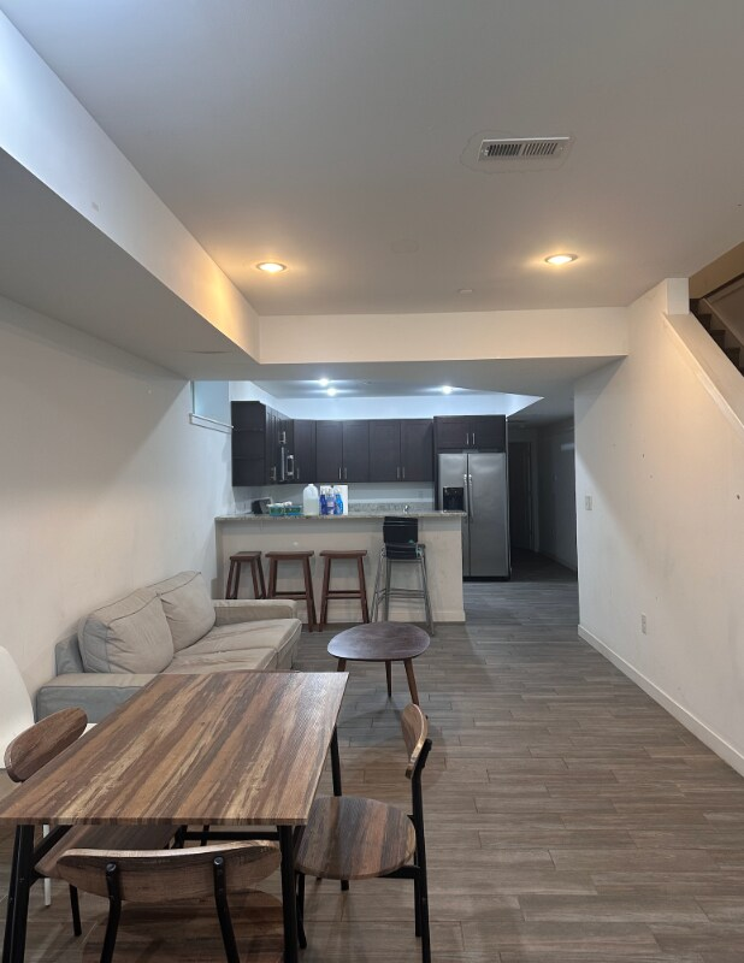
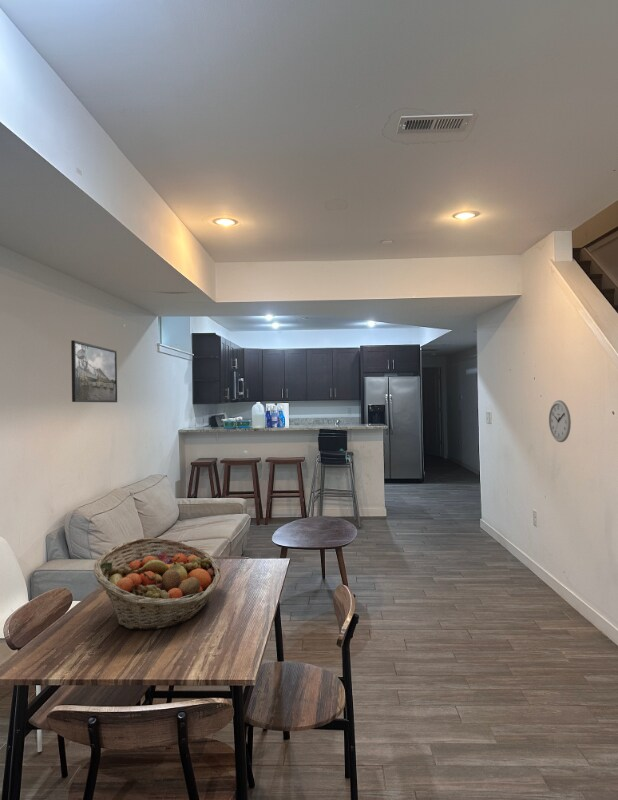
+ wall clock [548,399,572,443]
+ fruit basket [92,537,222,631]
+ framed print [70,339,118,403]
